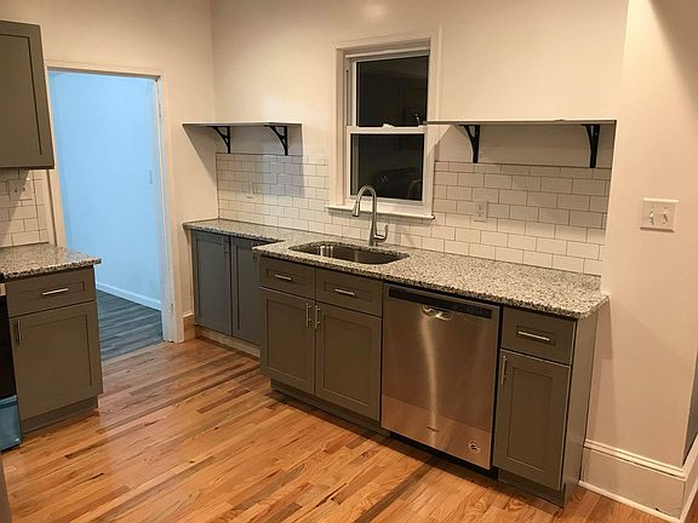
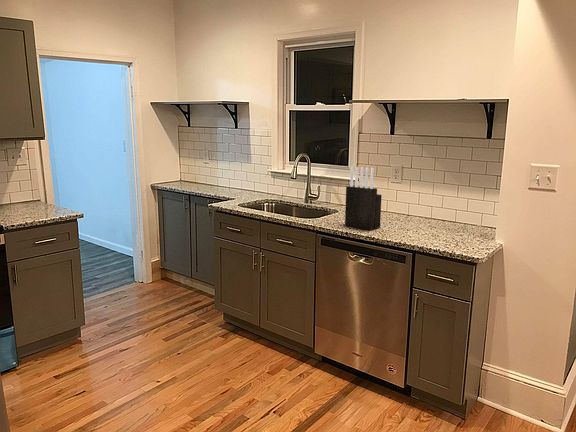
+ knife block [344,165,383,231]
